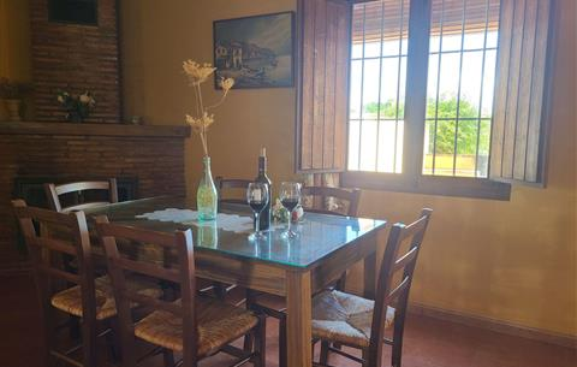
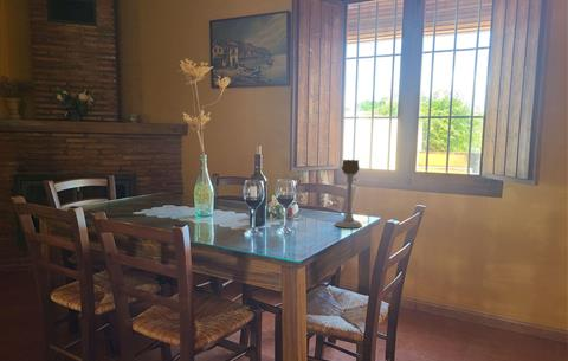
+ candle holder [334,159,363,230]
